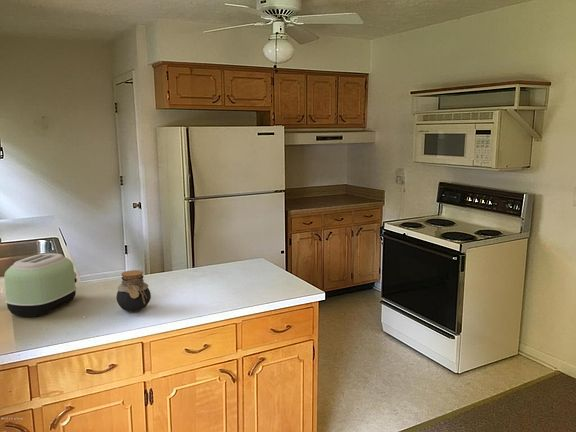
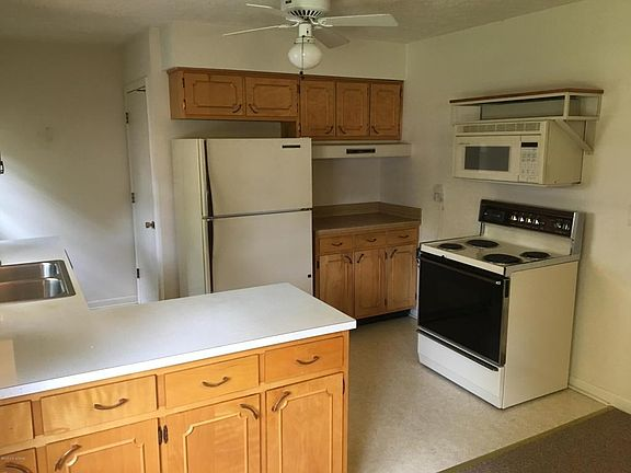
- jar [115,269,152,313]
- toaster [3,252,78,317]
